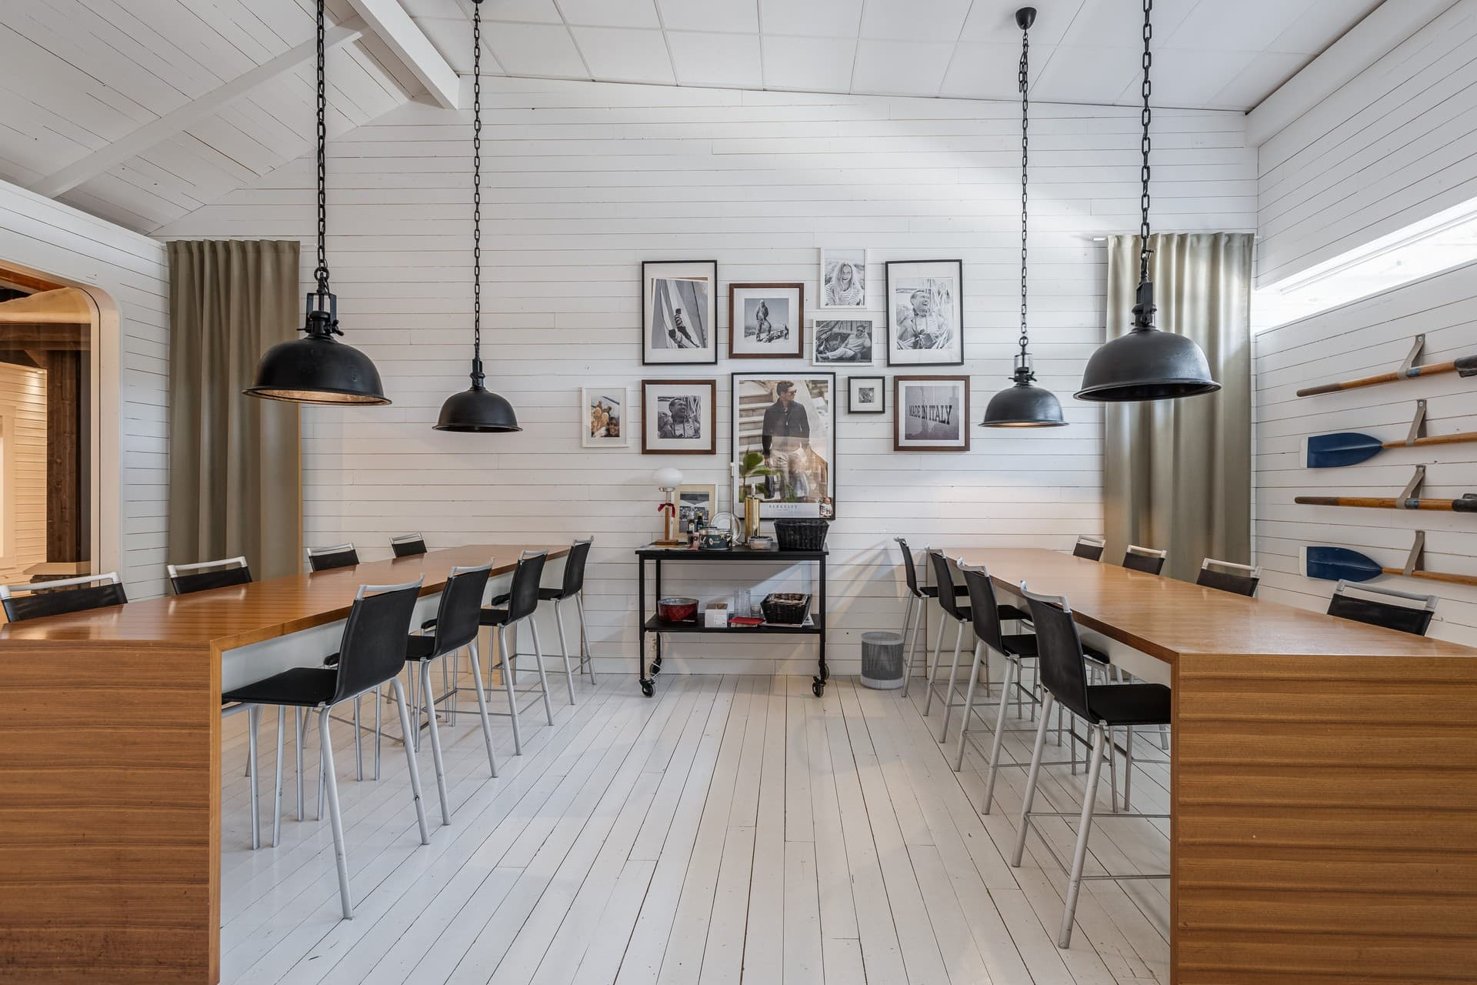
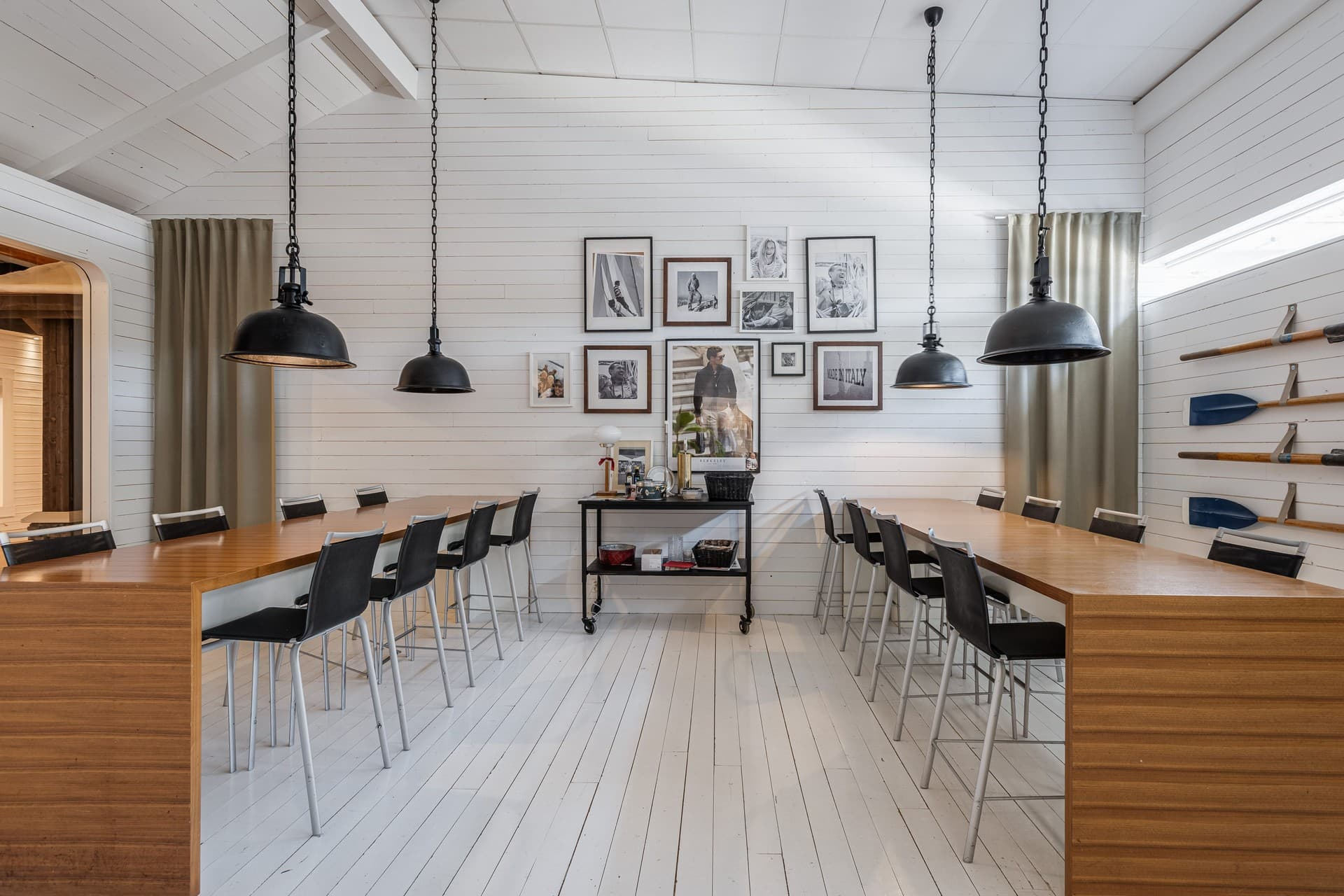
- wastebasket [860,631,904,690]
